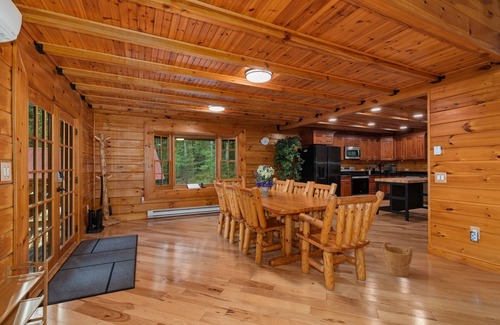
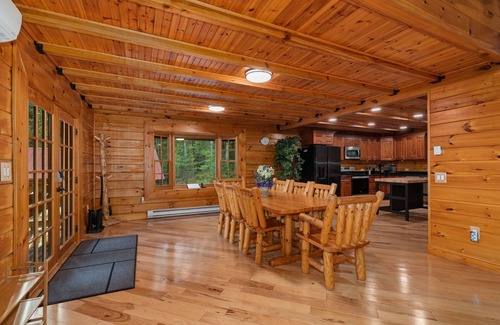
- bucket [381,241,414,278]
